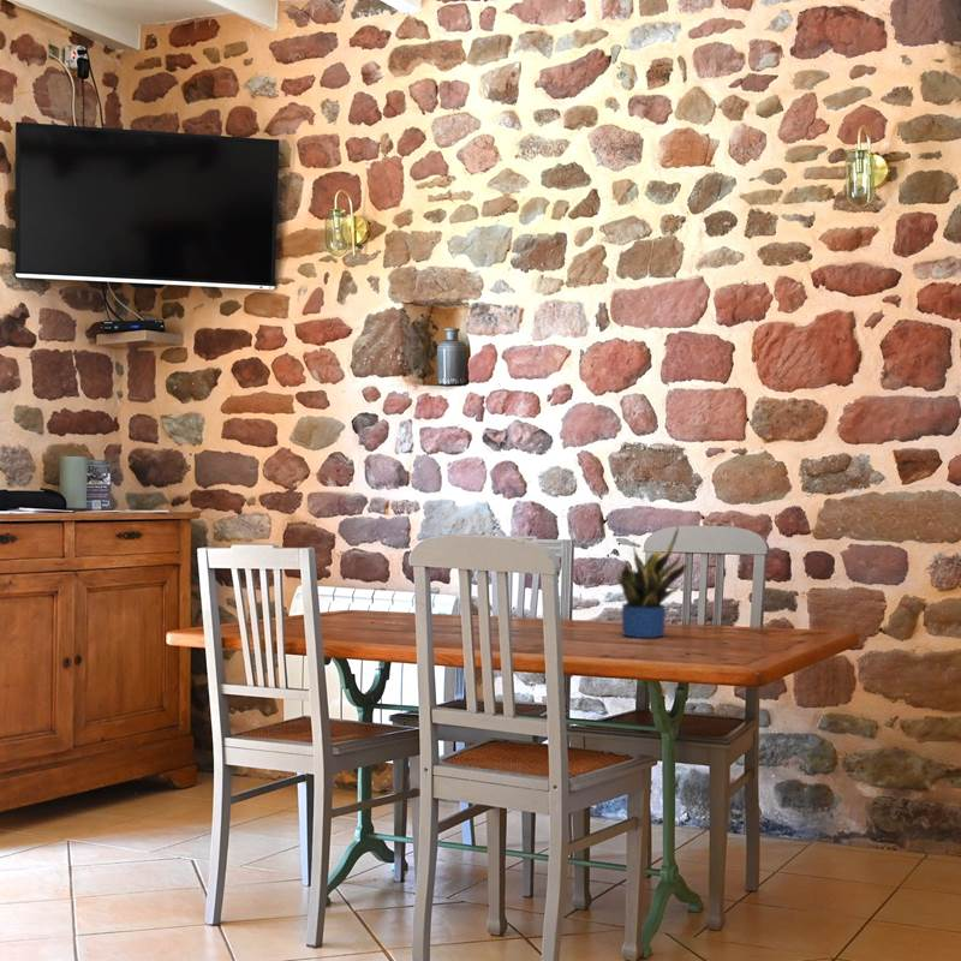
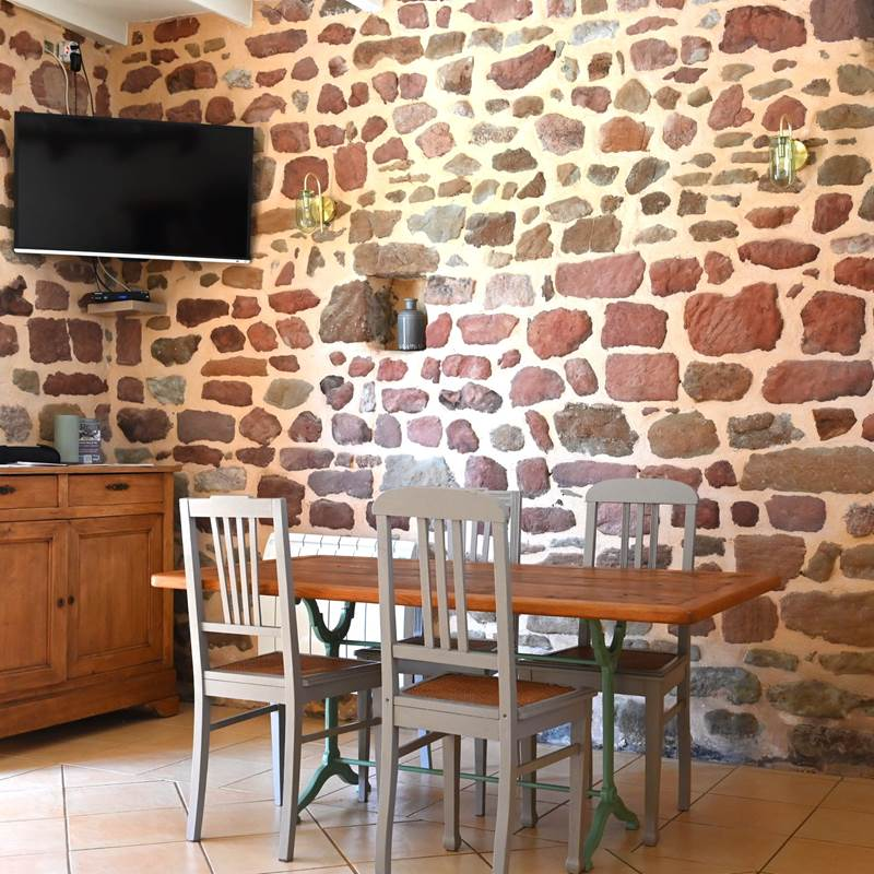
- potted plant [616,525,688,639]
